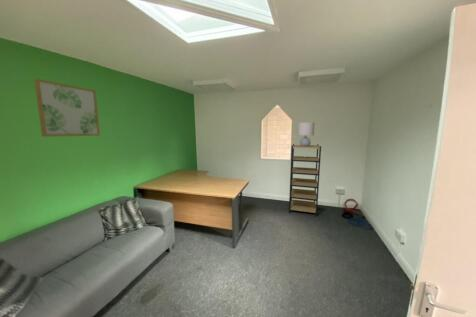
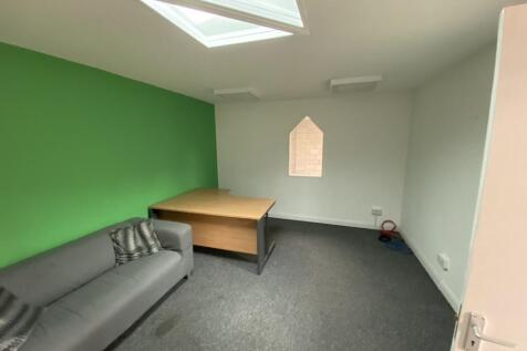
- wall art [33,78,101,138]
- lamp [297,122,315,147]
- shelving unit [288,143,322,217]
